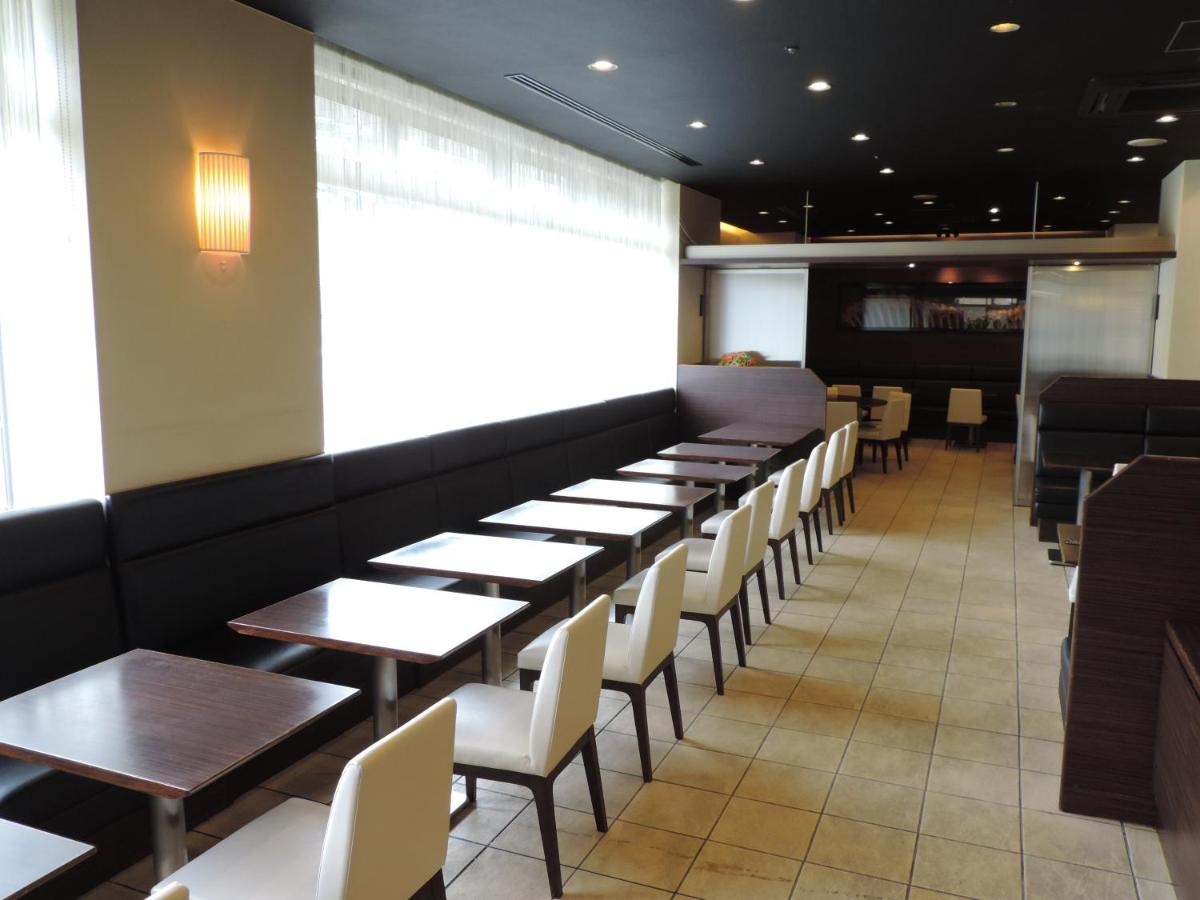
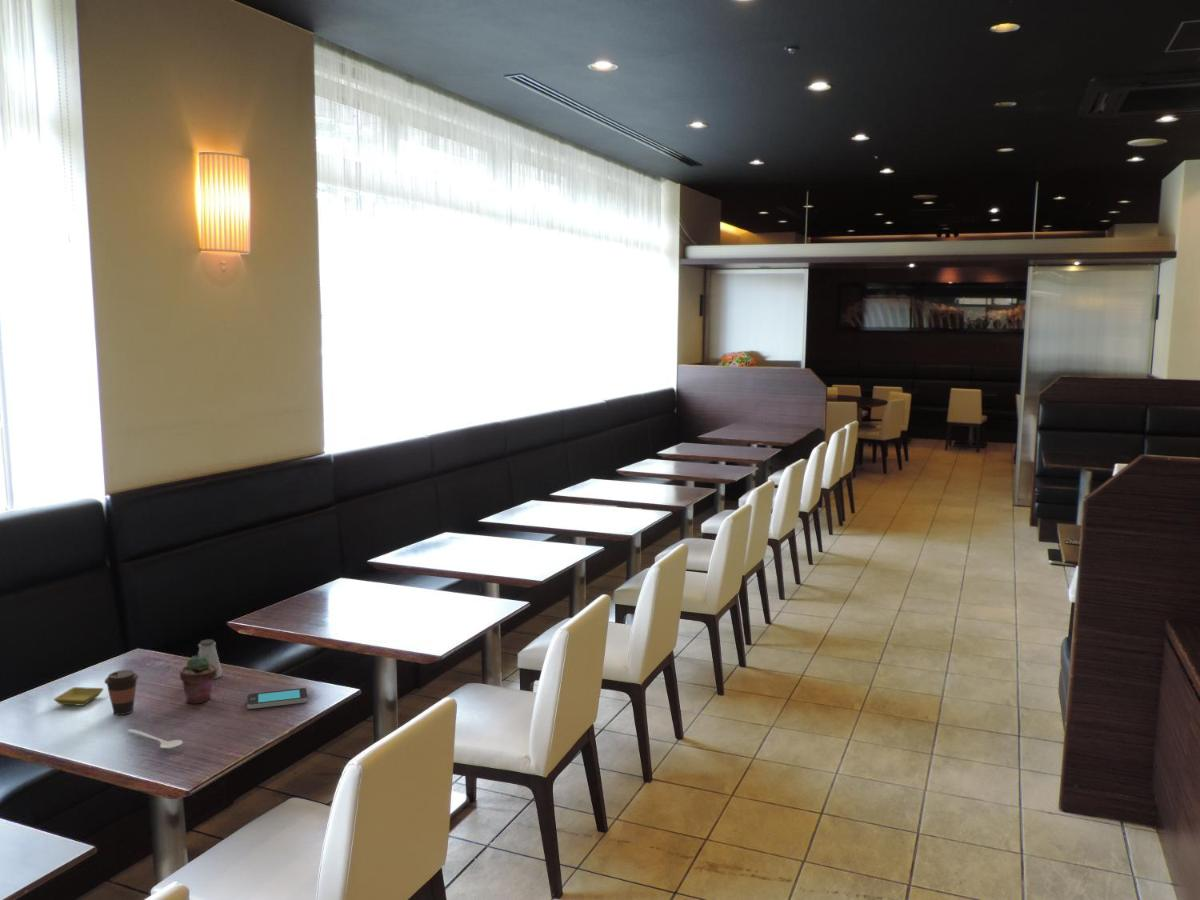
+ smartphone [246,687,308,710]
+ stirrer [127,728,183,749]
+ coffee cup [104,669,140,716]
+ potted succulent [179,654,217,705]
+ saltshaker [197,639,223,680]
+ saucer [53,686,104,707]
